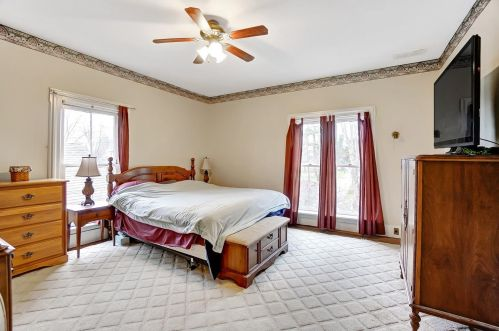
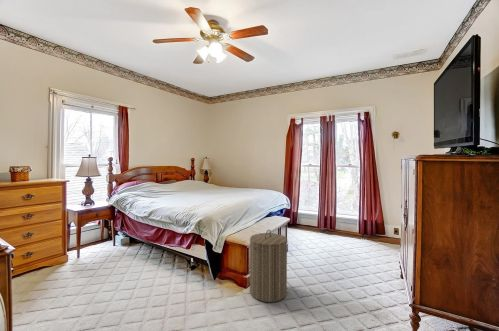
+ laundry hamper [249,229,288,303]
